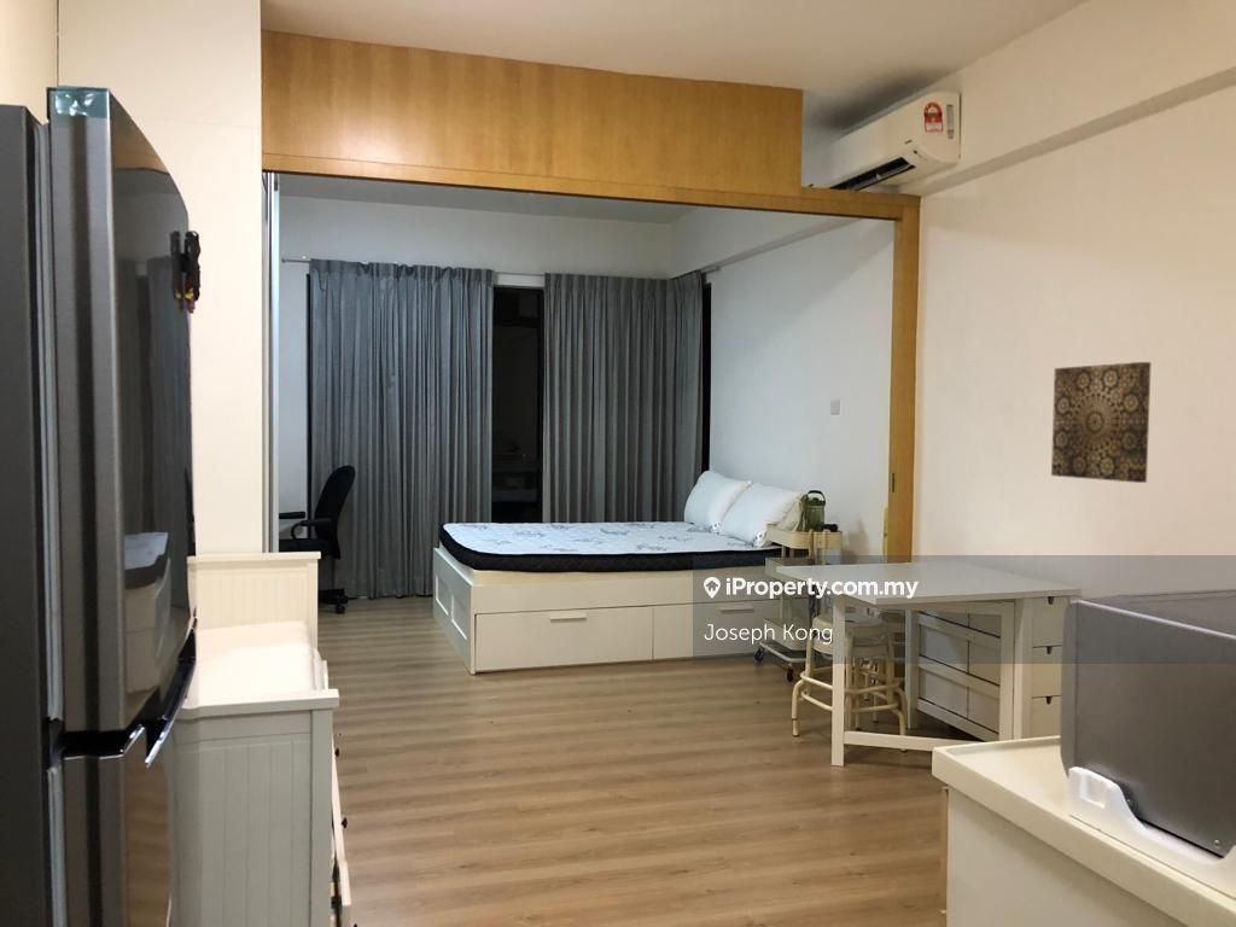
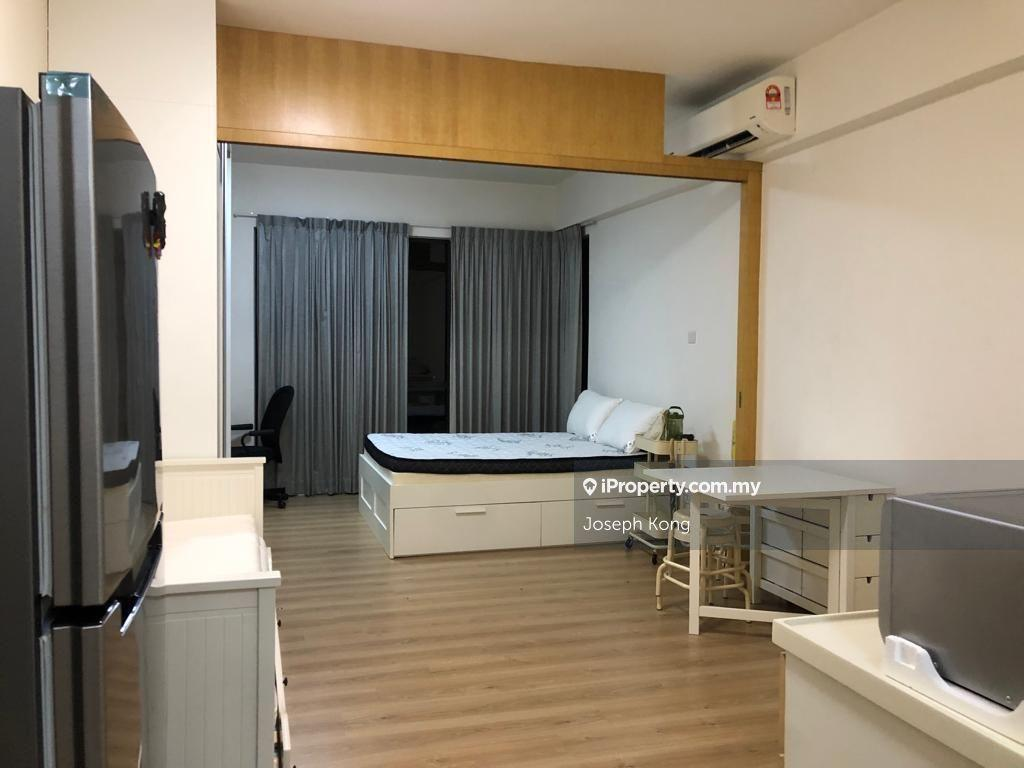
- wall art [1050,361,1153,484]
